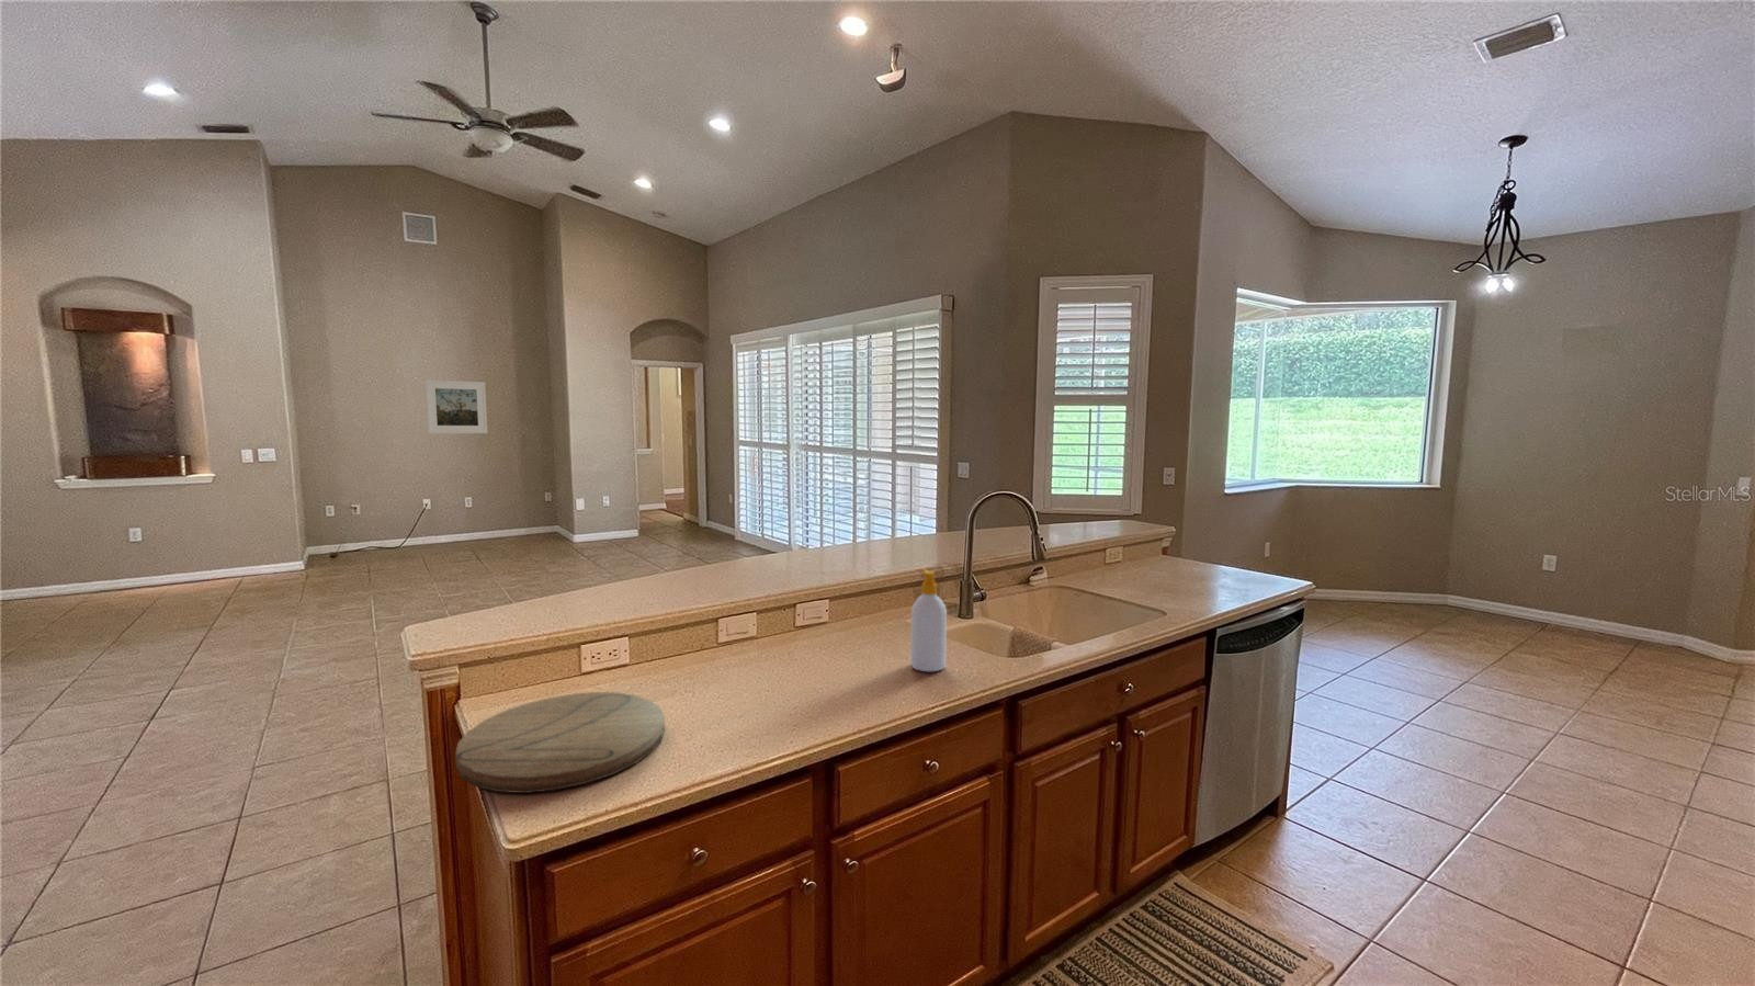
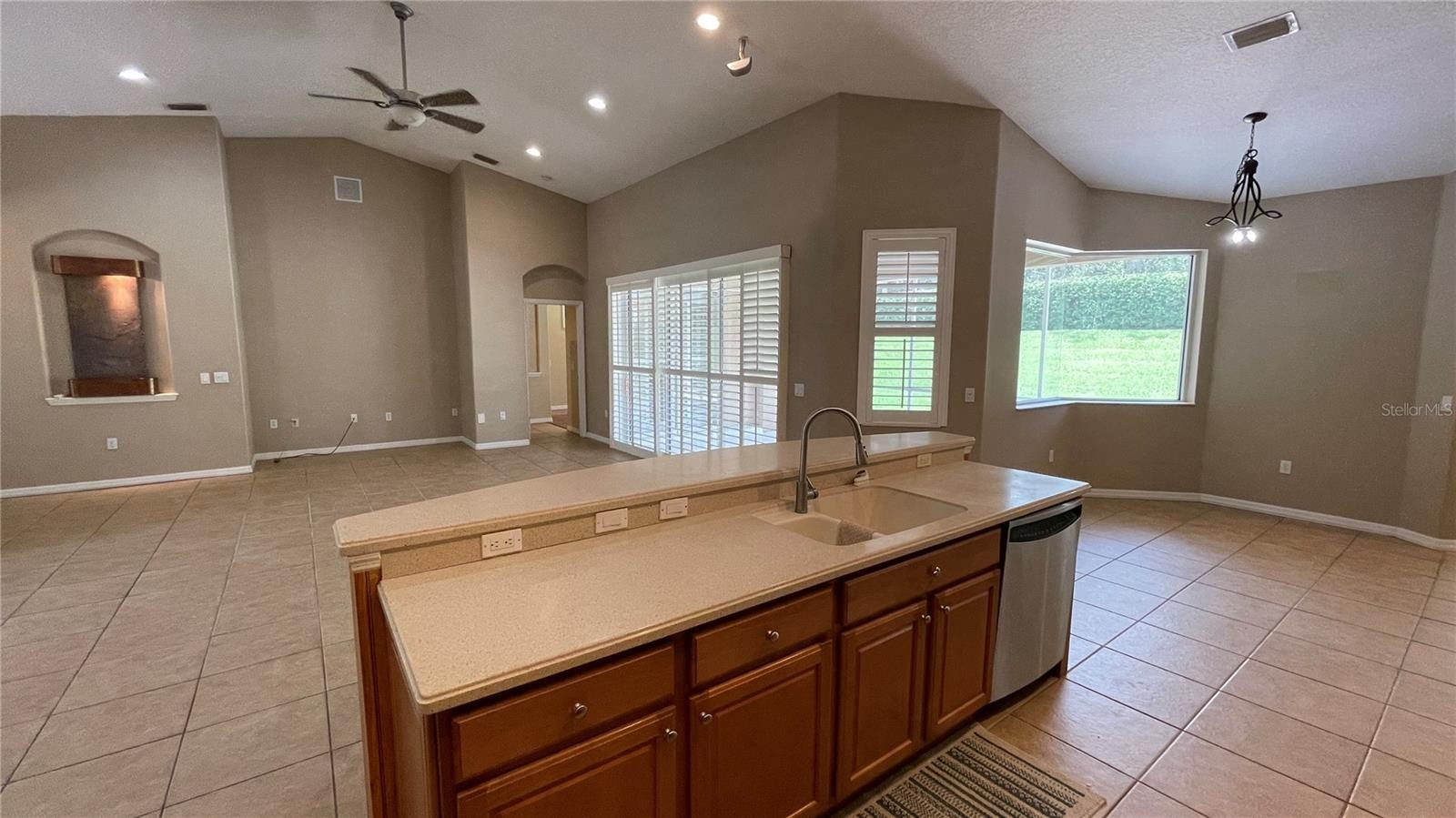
- soap bottle [909,567,947,673]
- cutting board [454,691,665,794]
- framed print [424,378,488,434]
